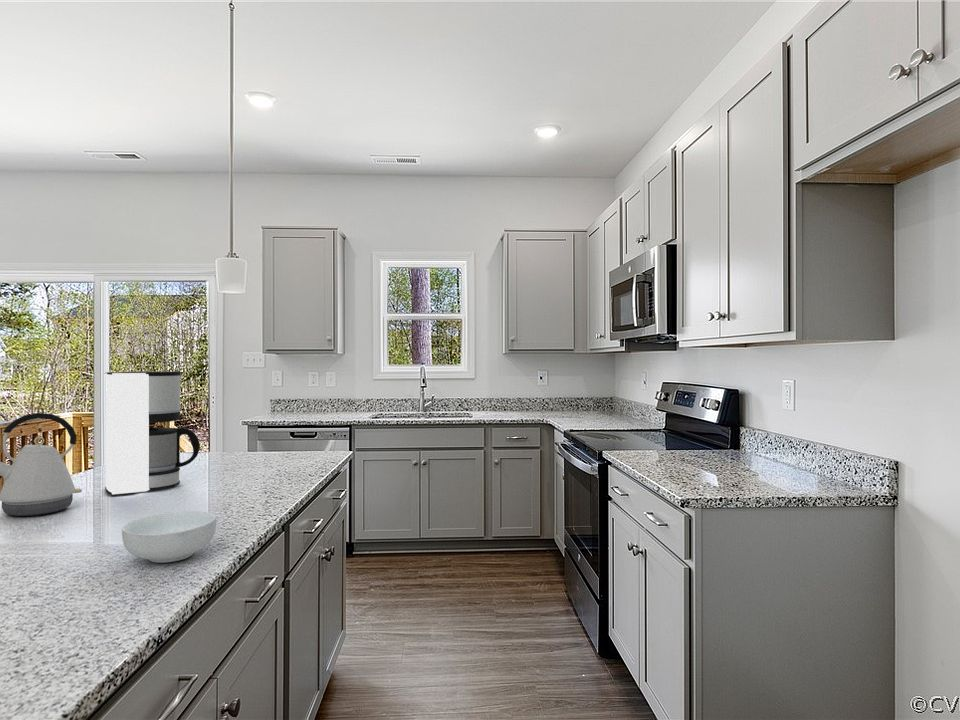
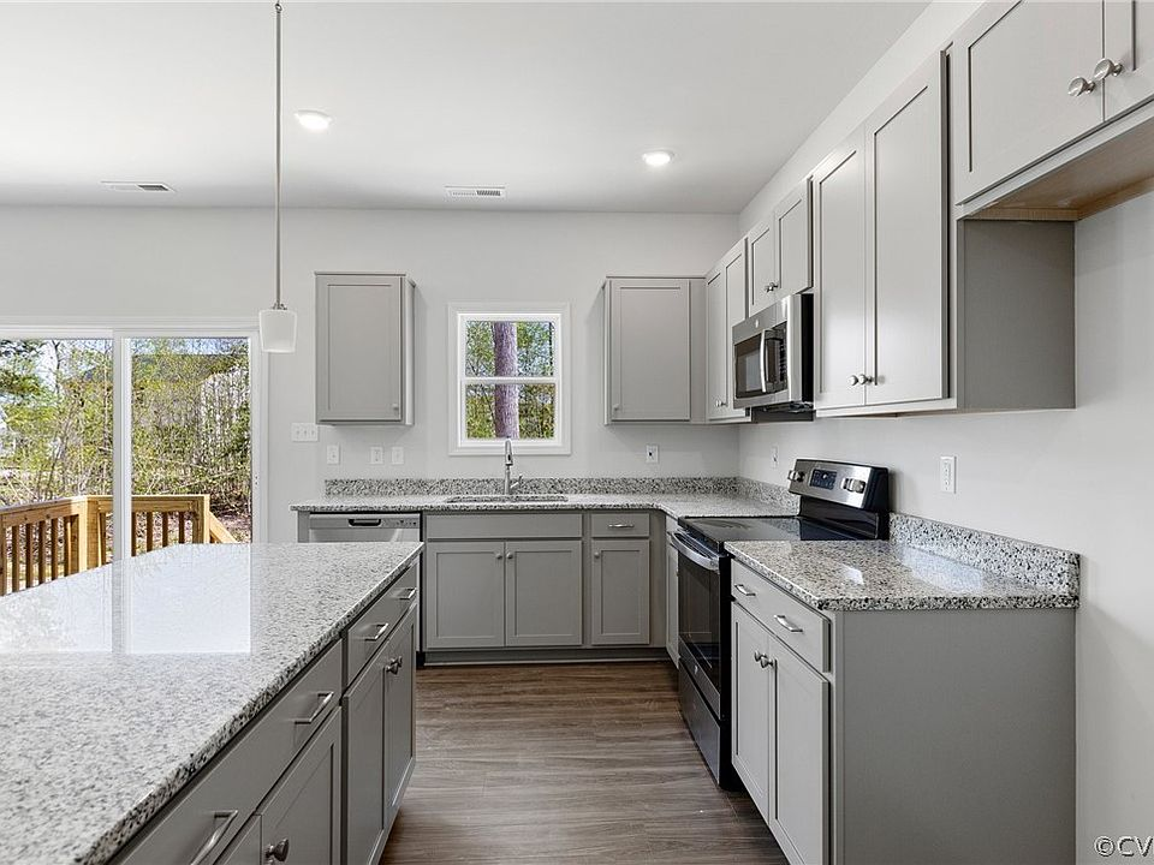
- kettle [0,412,83,517]
- coffee maker [103,370,201,496]
- cereal bowl [121,510,217,564]
